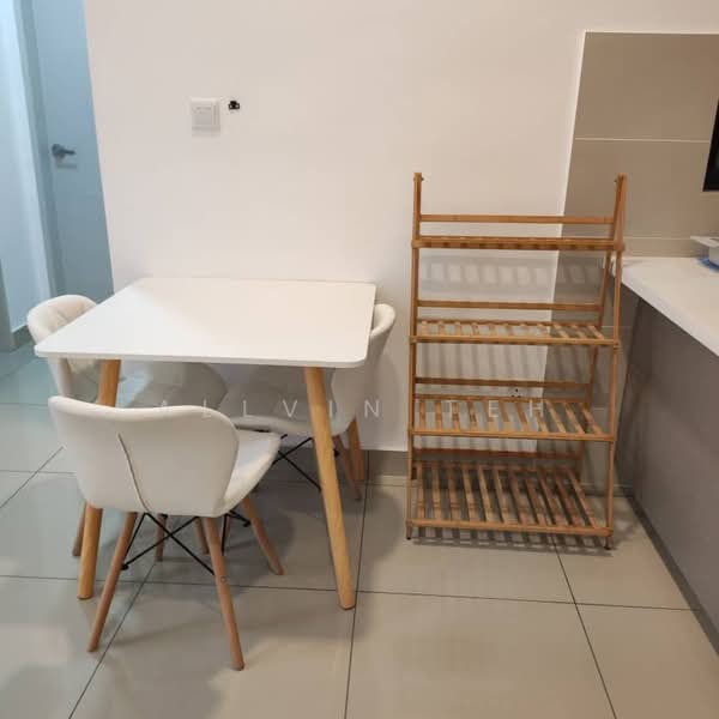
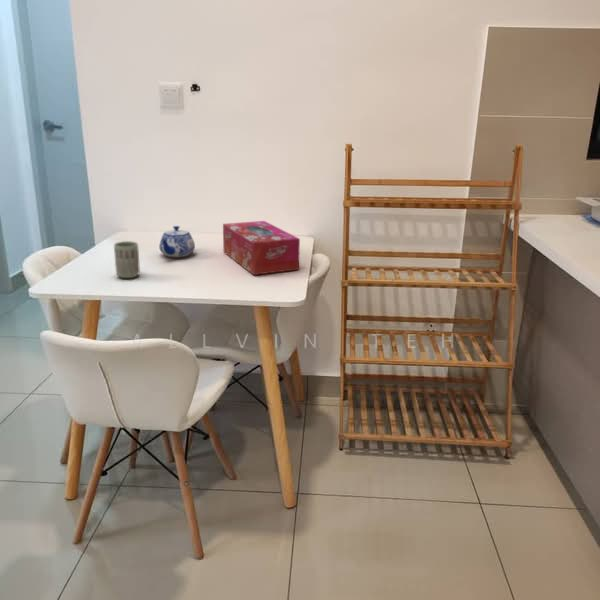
+ teapot [158,225,196,258]
+ tissue box [222,220,301,276]
+ cup [113,240,141,279]
